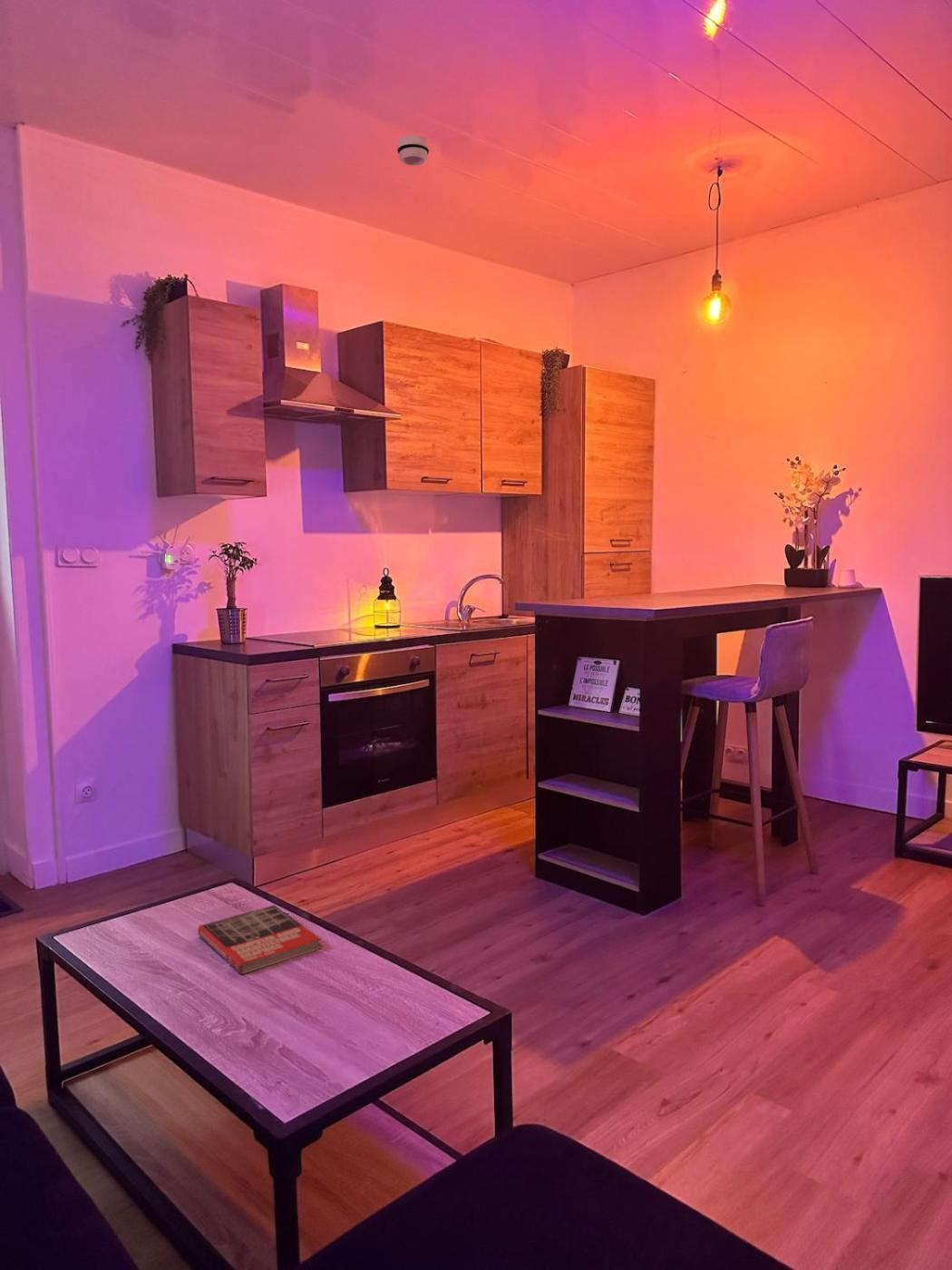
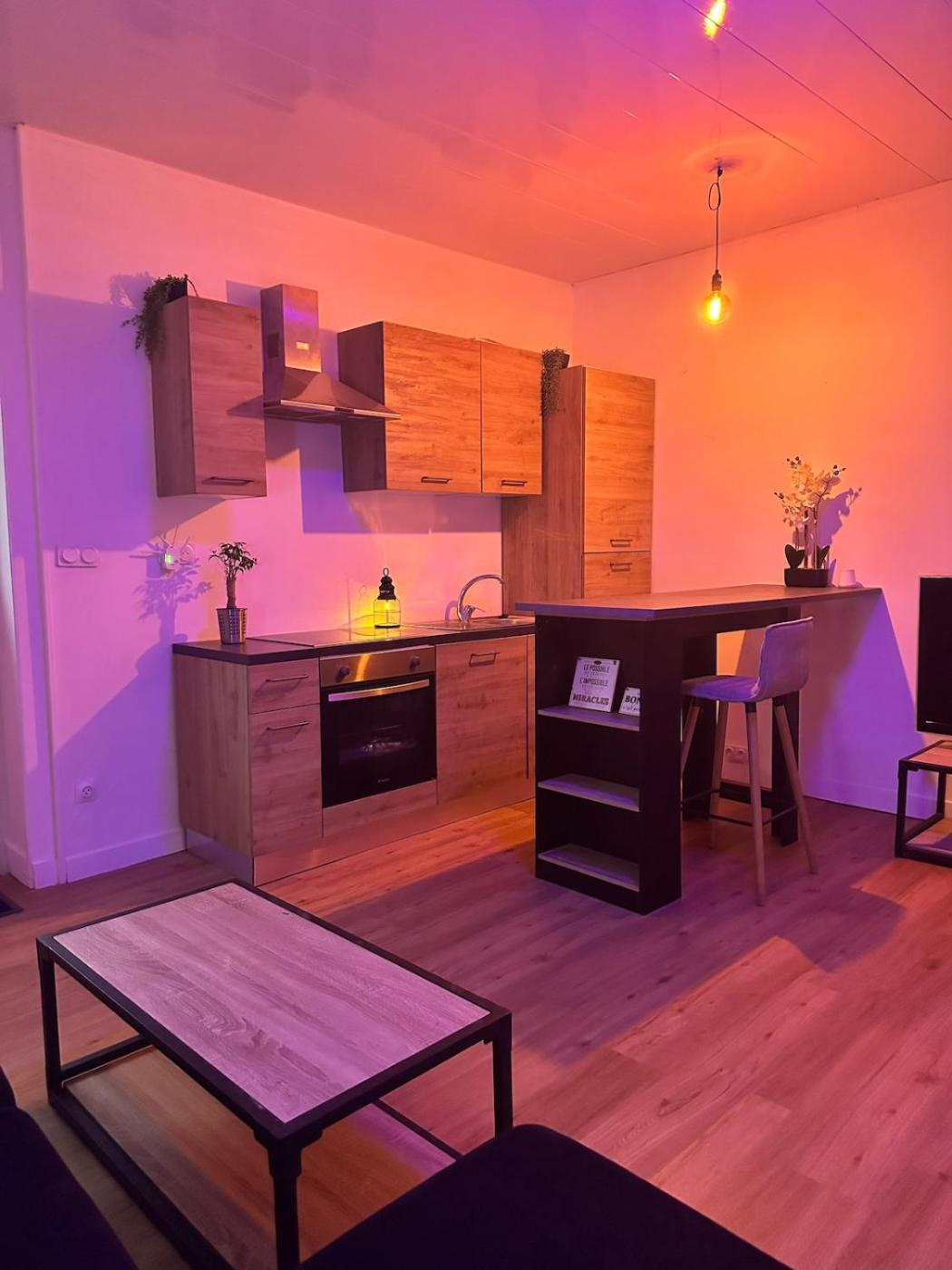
- book [197,904,323,975]
- smoke detector [396,134,430,166]
